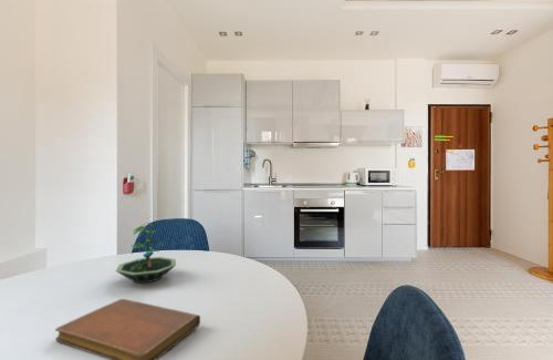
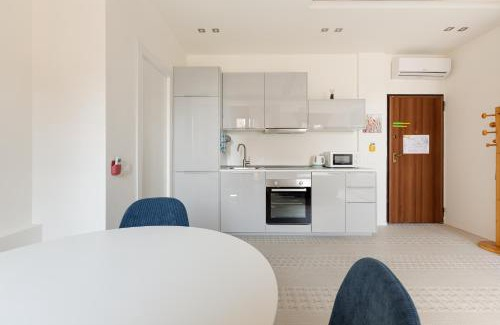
- terrarium [115,222,177,285]
- notebook [54,298,201,360]
